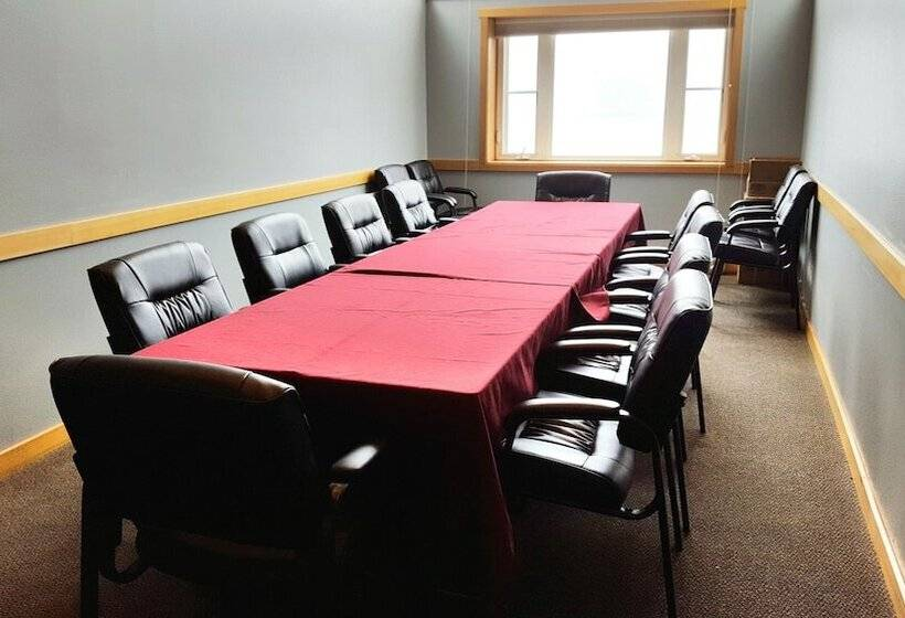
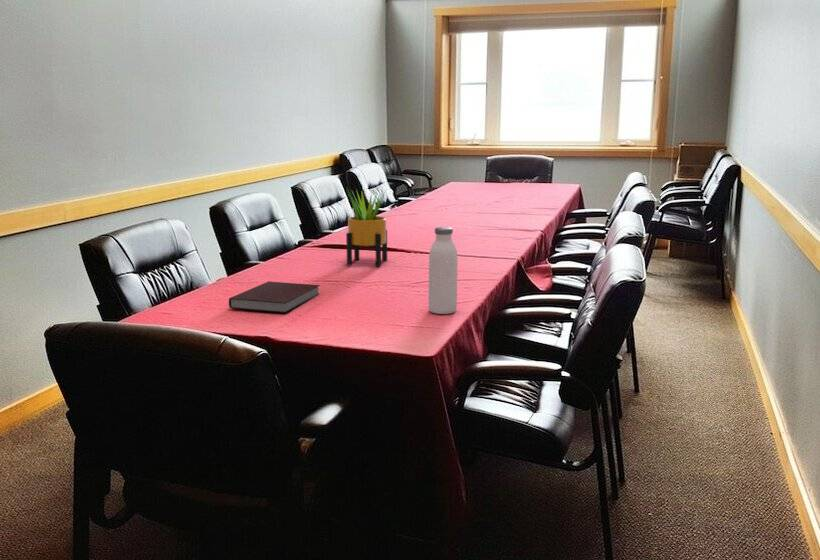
+ potted plant [345,188,388,268]
+ notebook [228,280,321,314]
+ water bottle [428,226,458,315]
